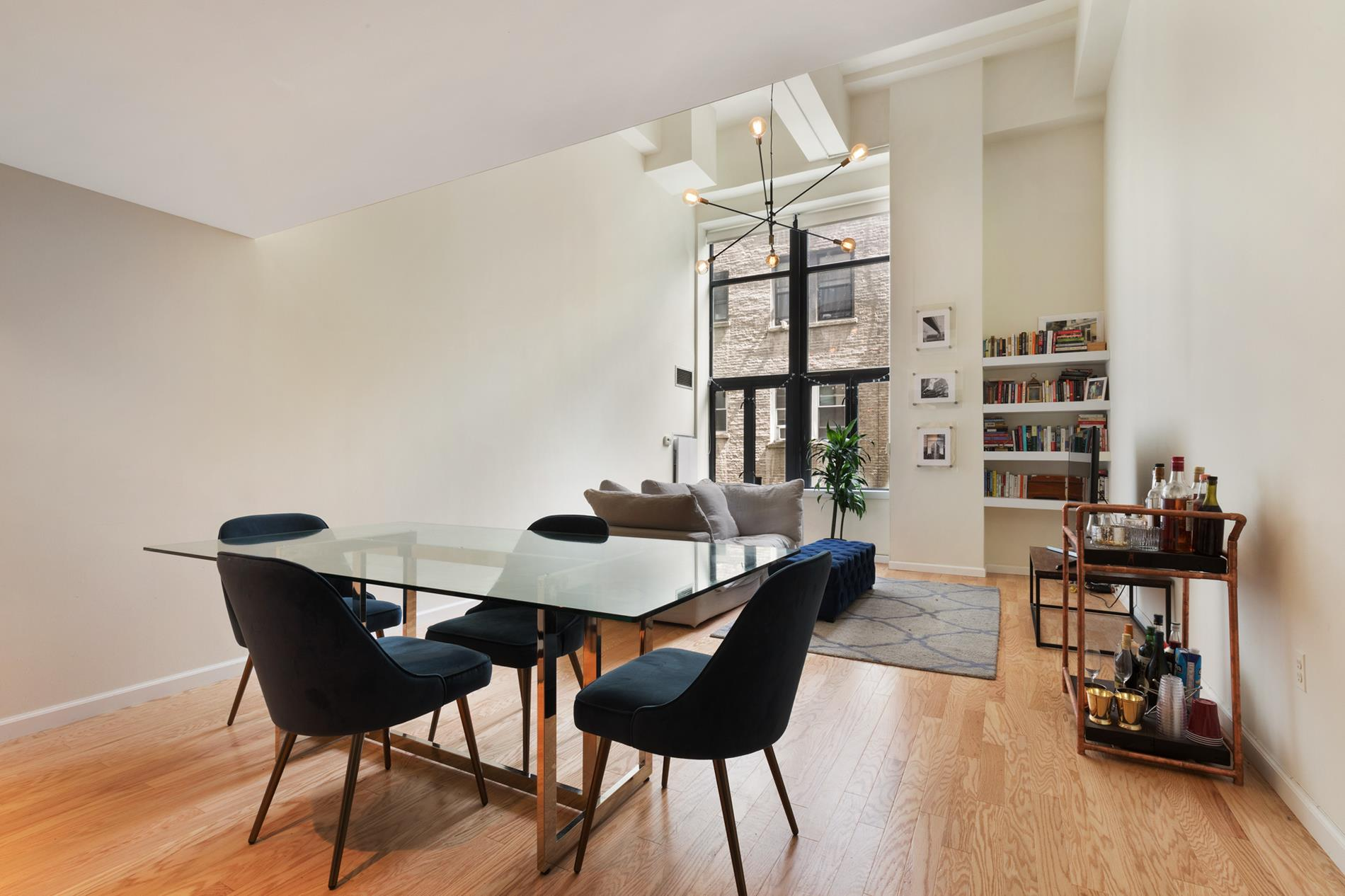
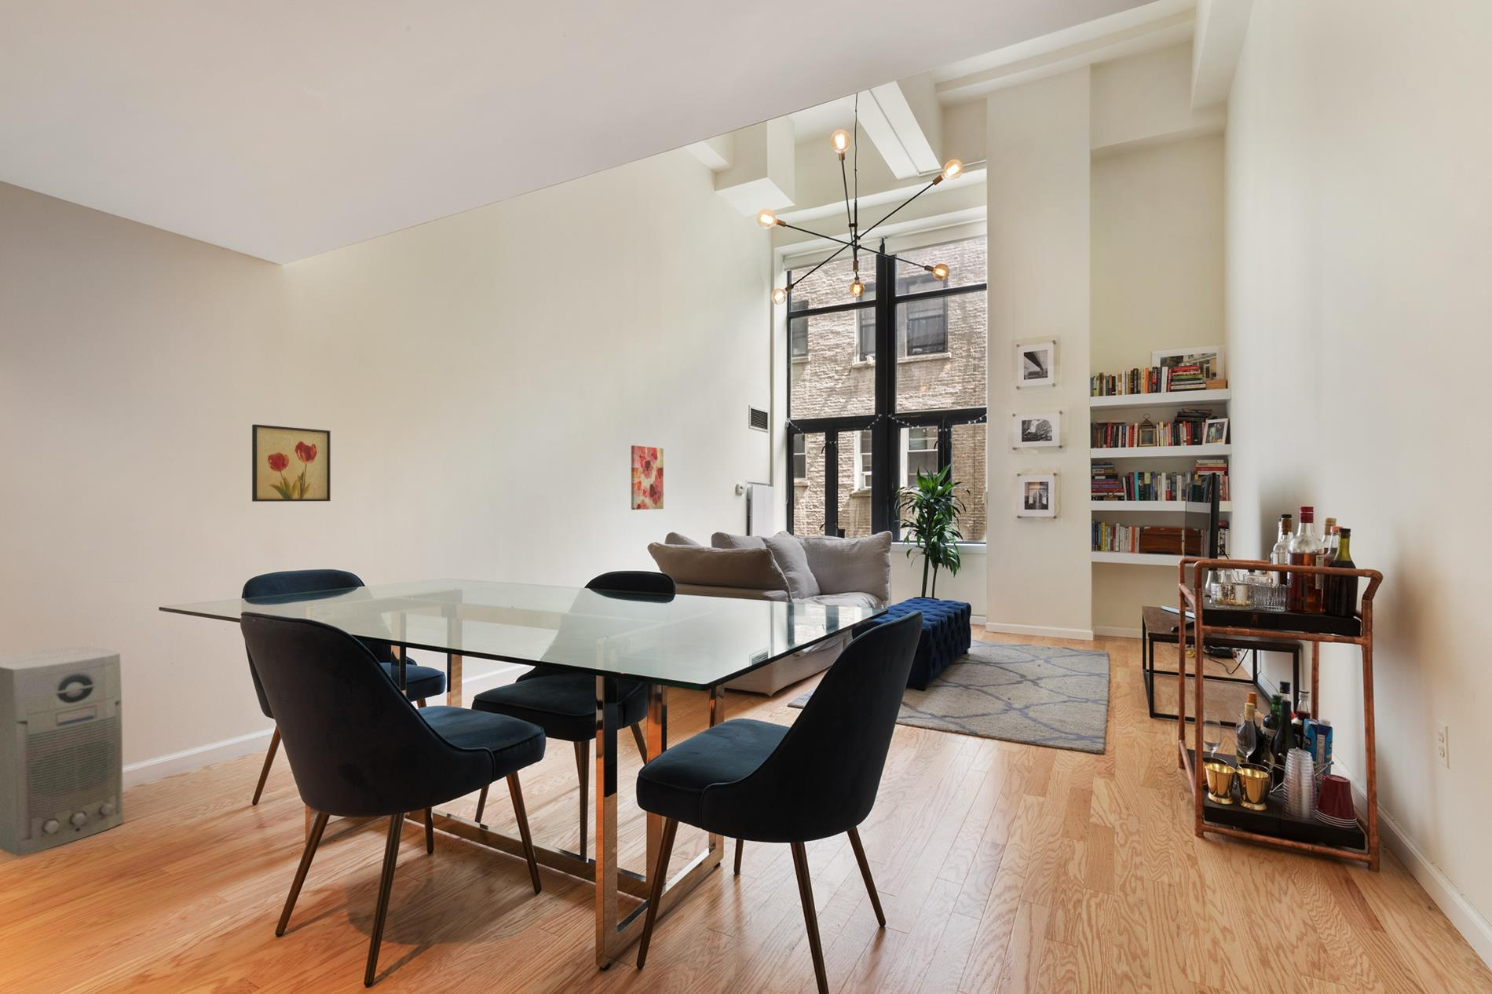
+ wall art [252,424,332,503]
+ wall art [630,445,664,510]
+ air purifier [0,646,124,856]
